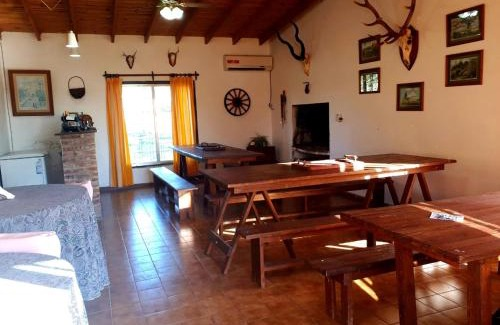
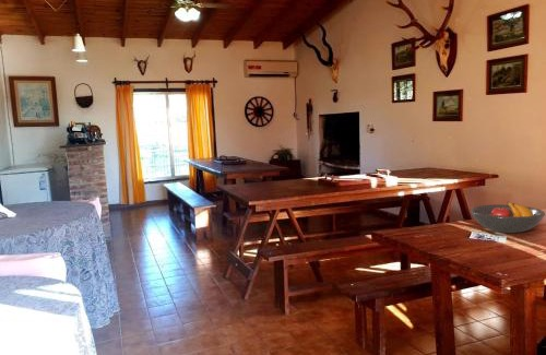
+ fruit bowl [470,201,546,234]
